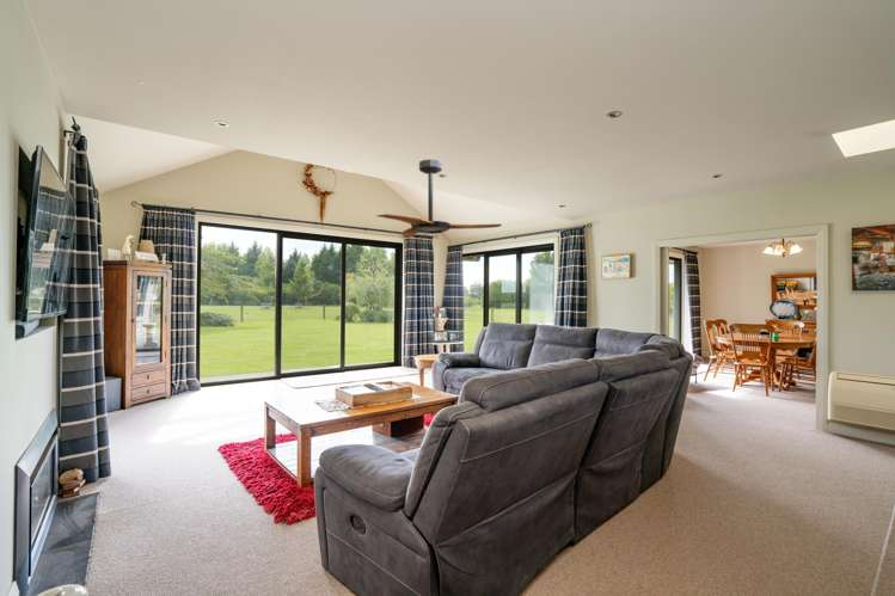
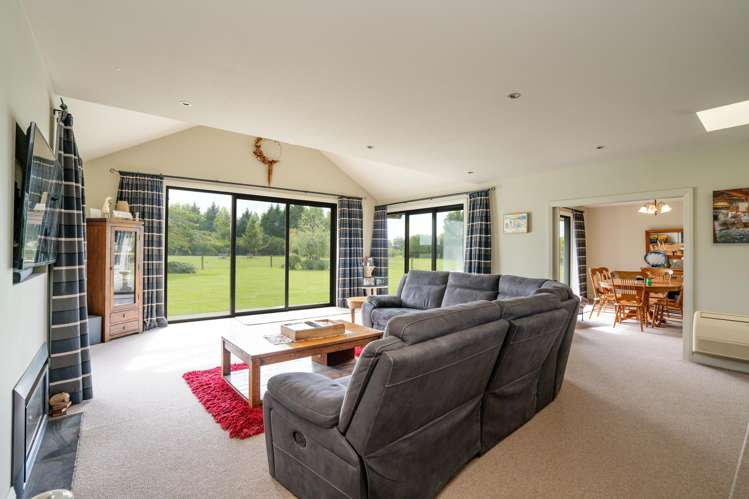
- ceiling fan [375,158,503,238]
